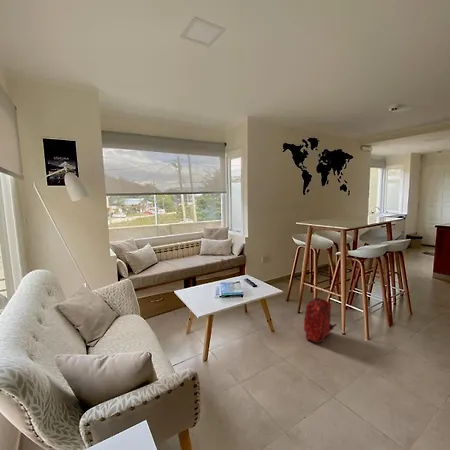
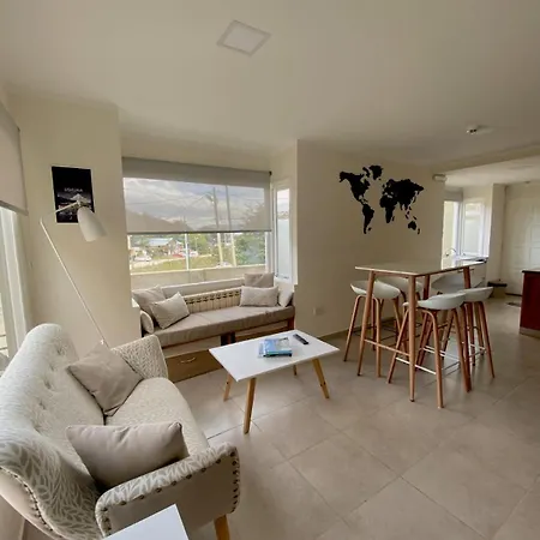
- backpack [303,297,338,344]
